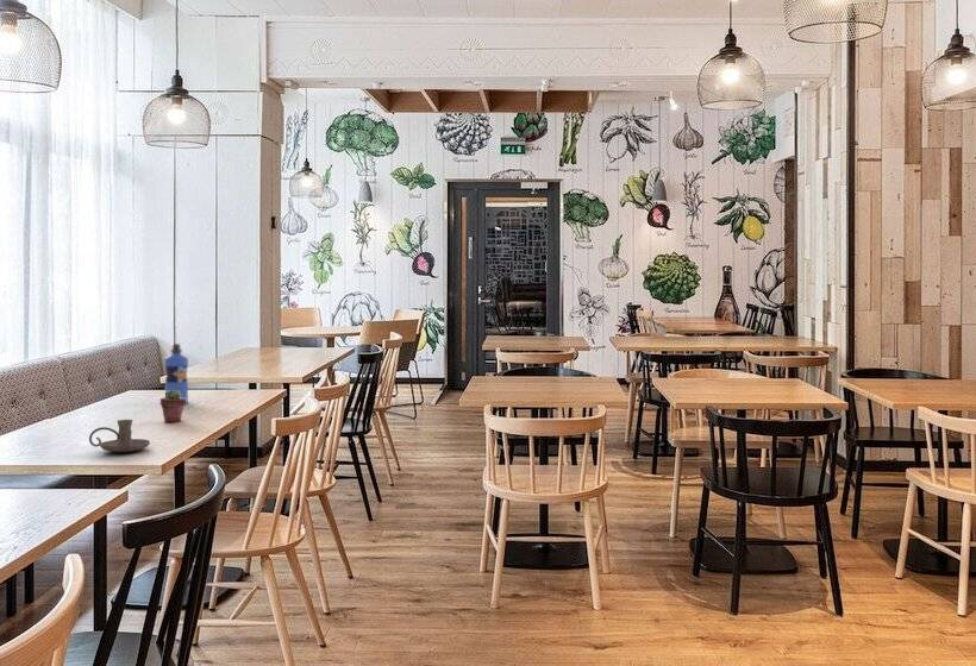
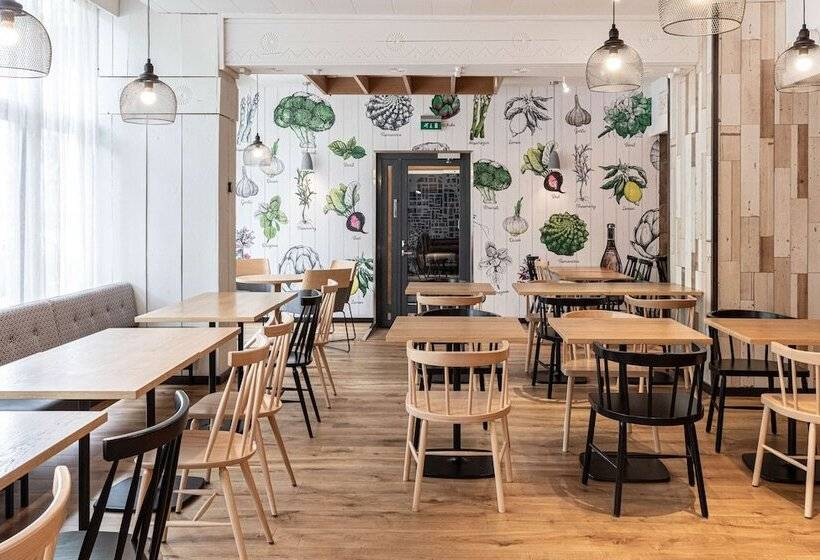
- candle holder [88,419,151,453]
- water bottle [163,343,189,404]
- potted succulent [159,389,187,423]
